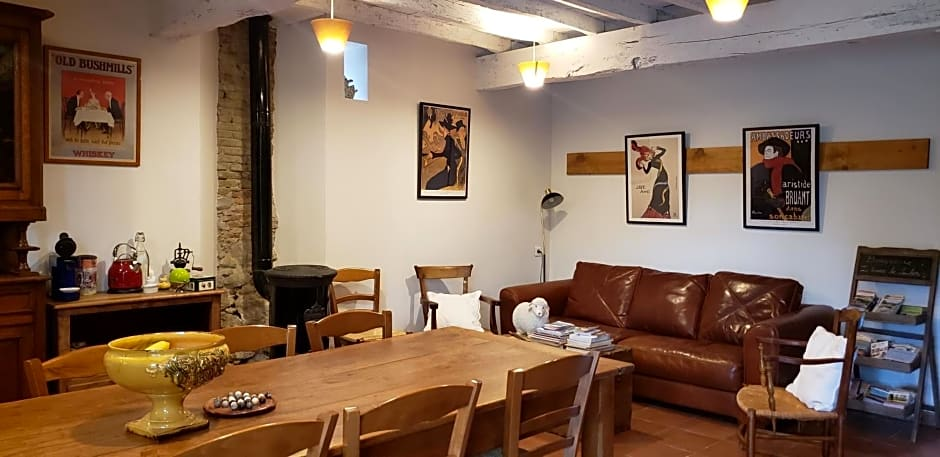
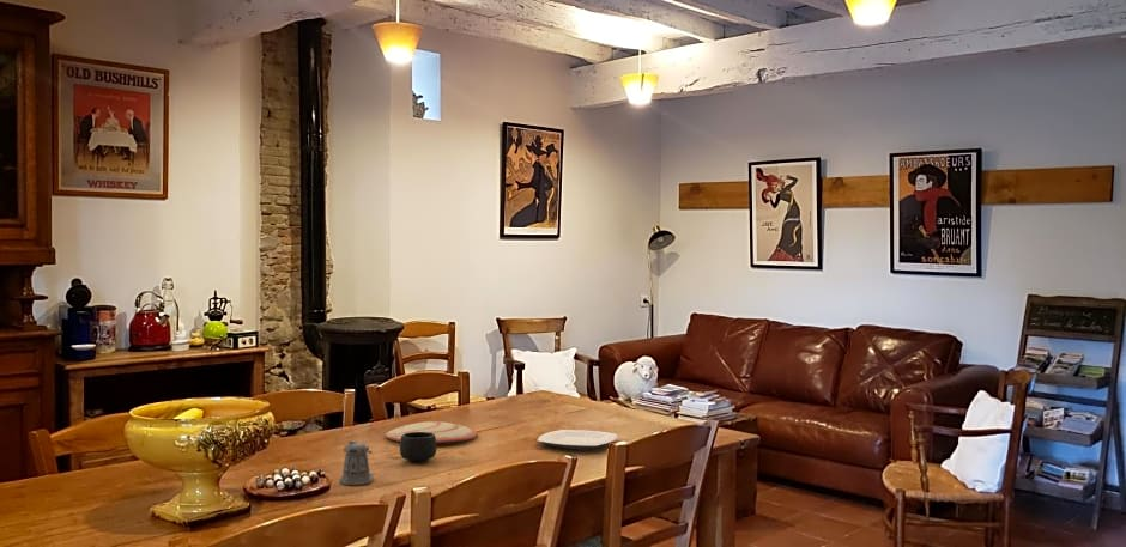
+ plate [537,429,618,450]
+ mug [399,432,437,463]
+ pepper shaker [338,439,375,486]
+ plate [385,420,478,444]
